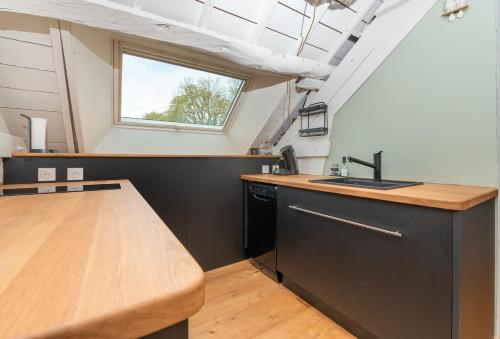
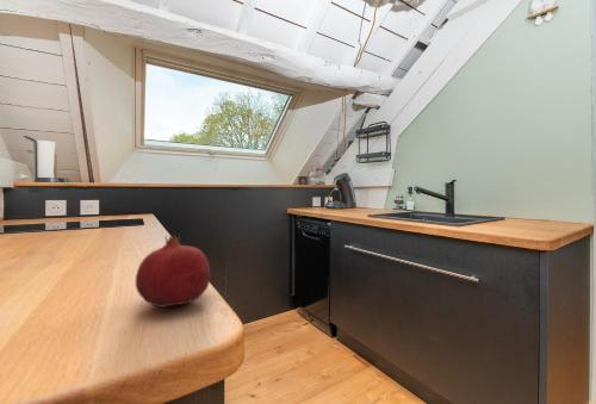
+ fruit [135,234,211,309]
